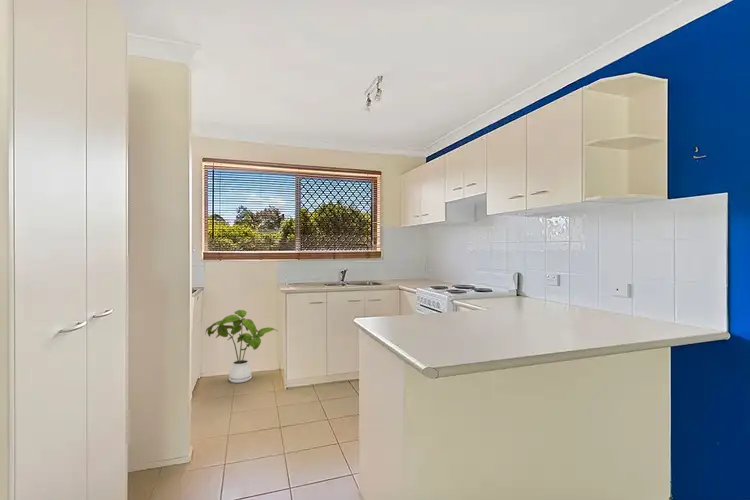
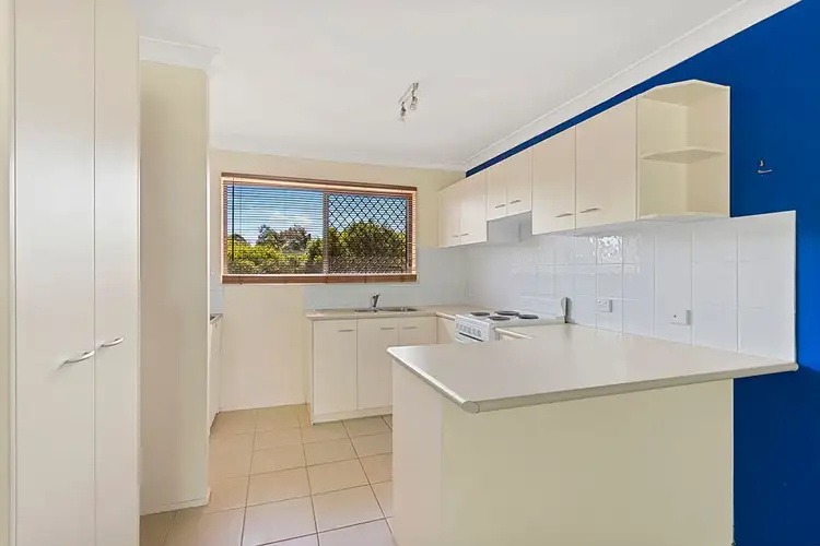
- house plant [205,309,278,384]
